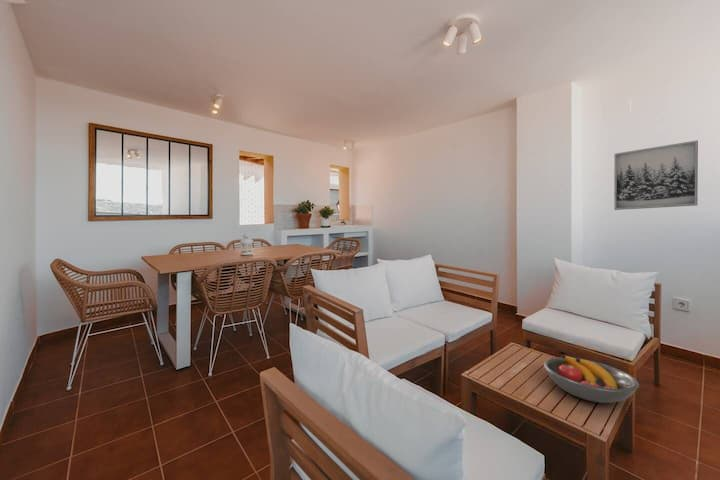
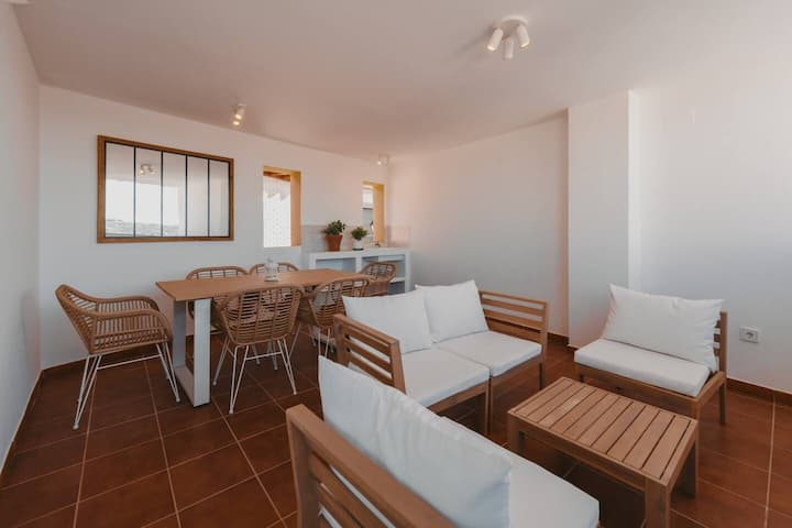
- fruit bowl [543,354,640,404]
- wall art [613,139,699,211]
